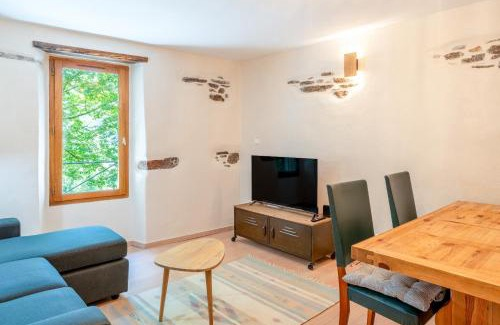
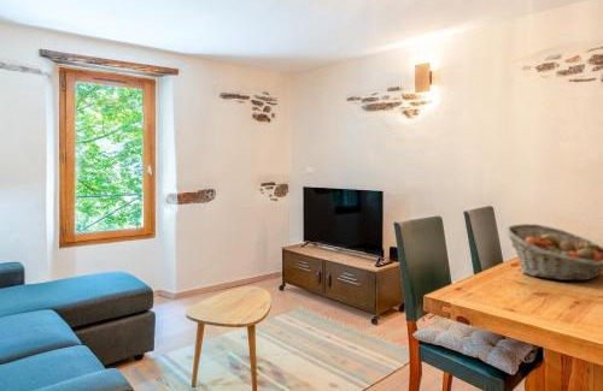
+ fruit basket [503,223,603,282]
